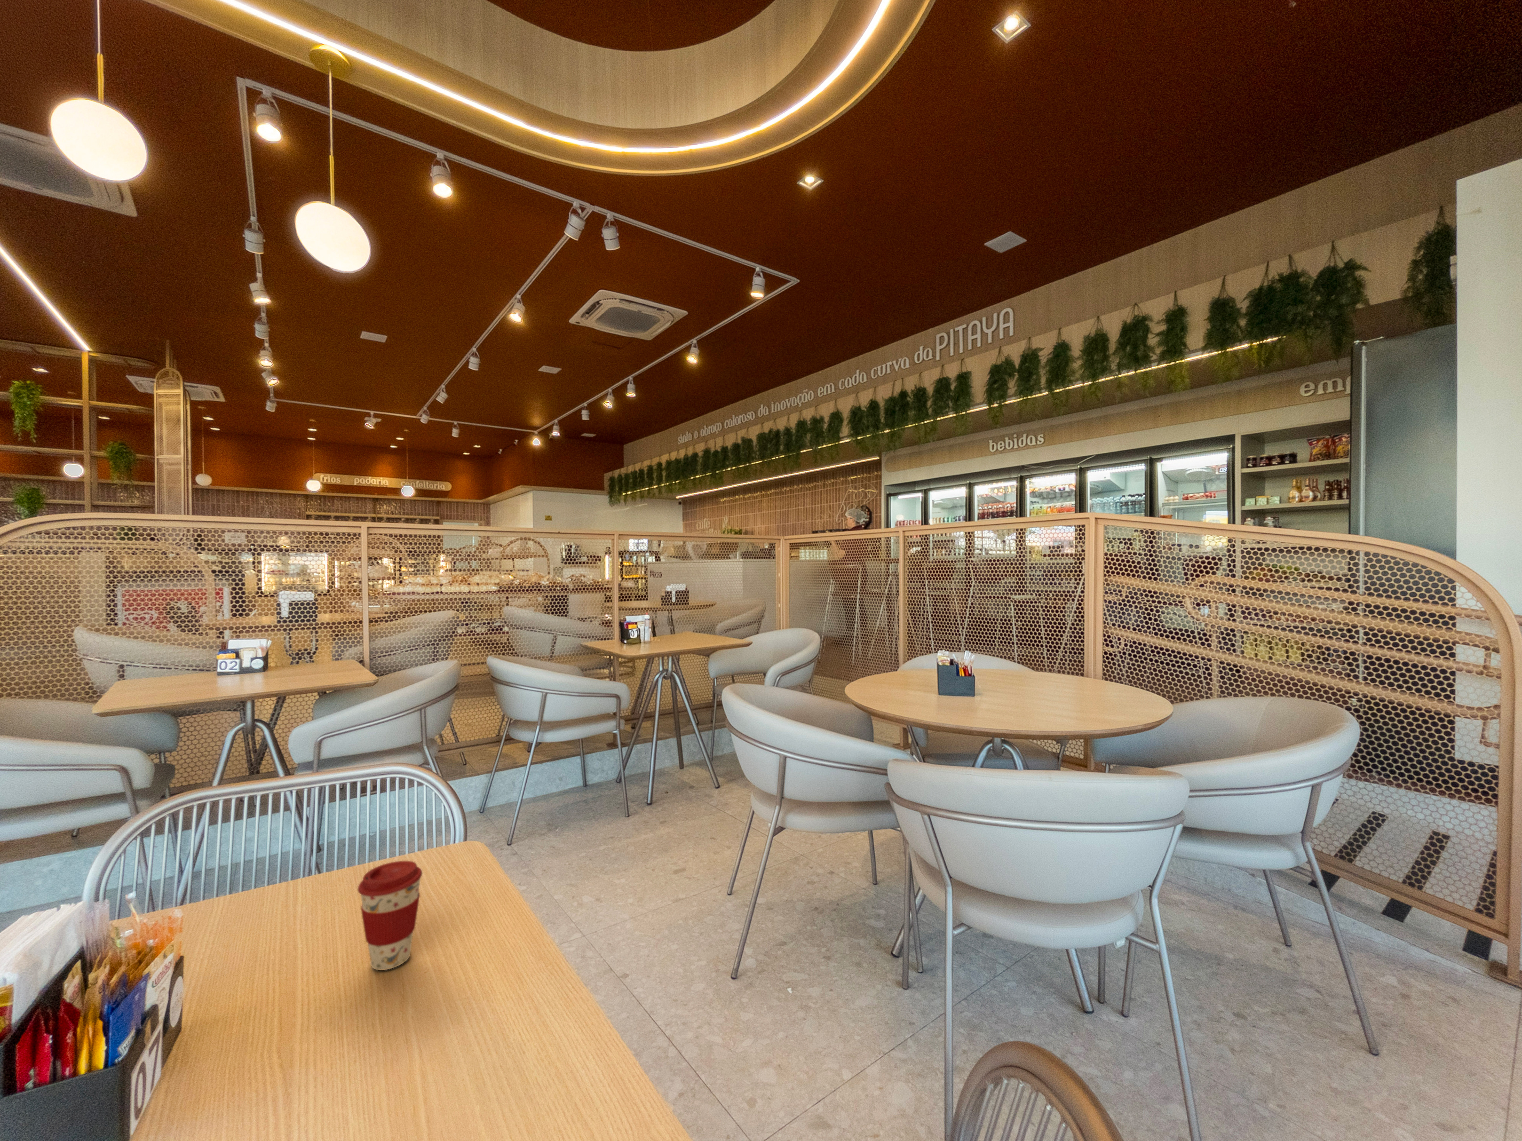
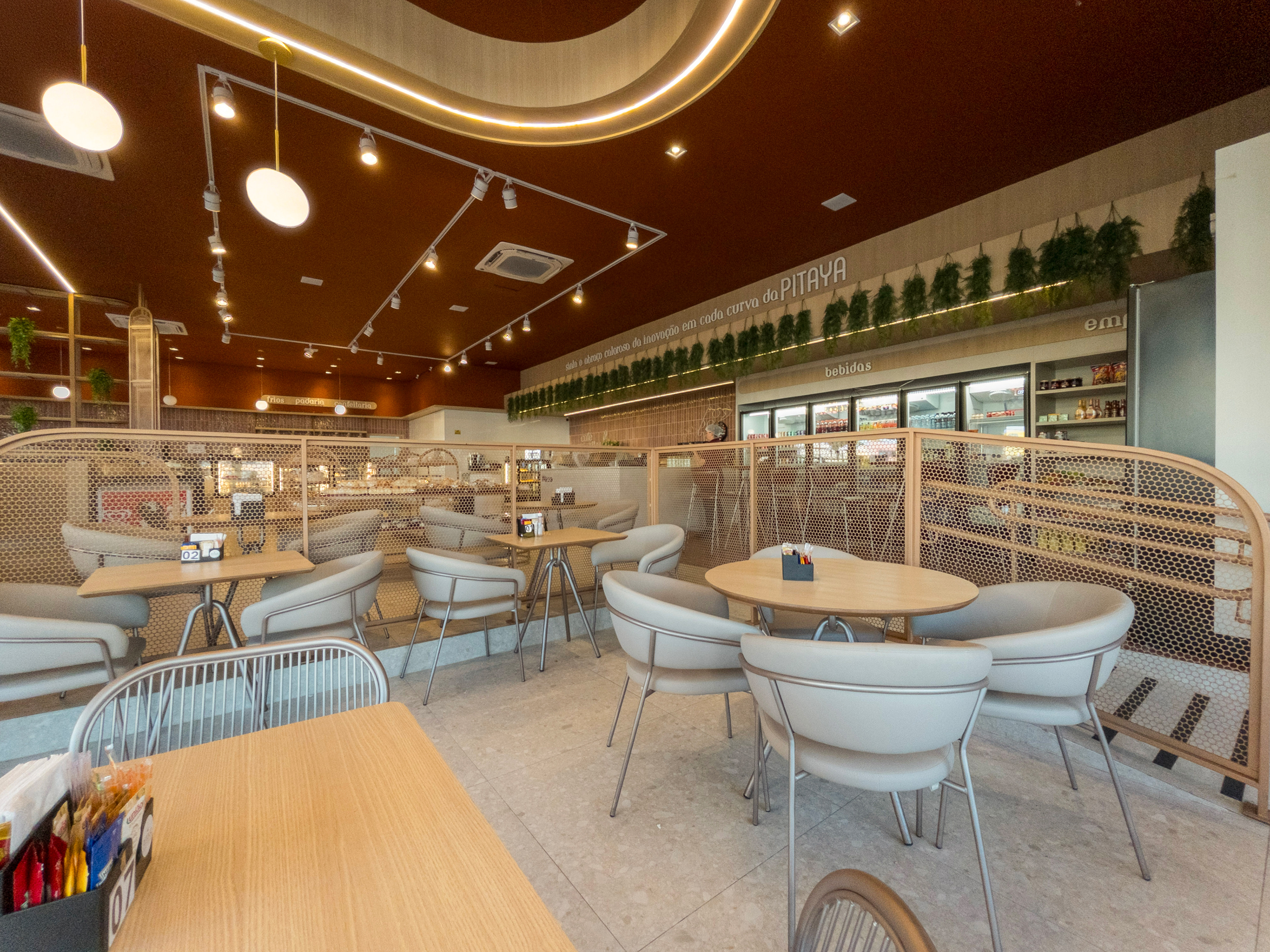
- coffee cup [357,861,423,971]
